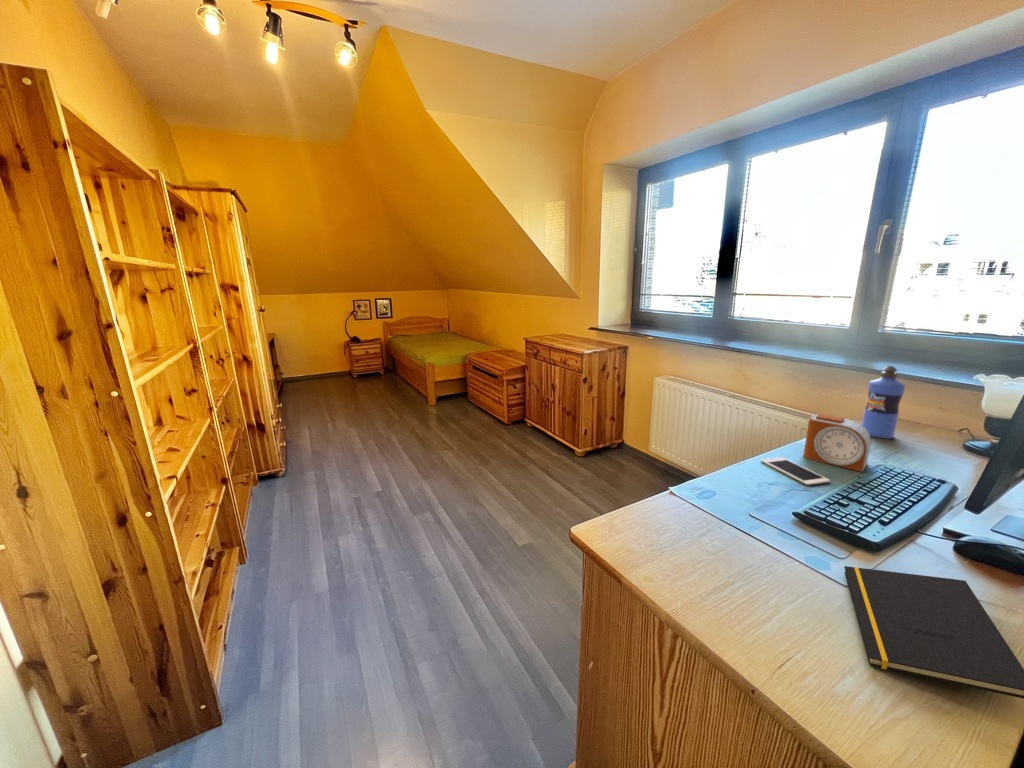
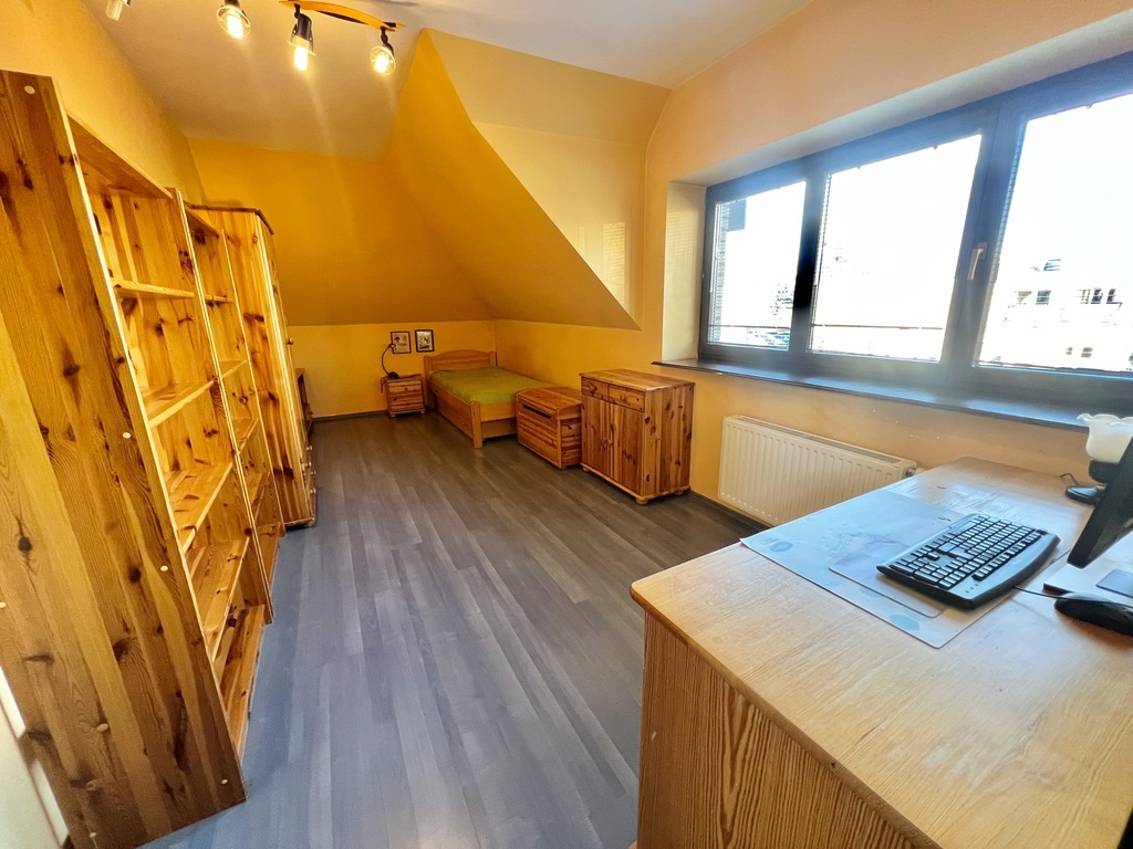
- water bottle [861,365,906,440]
- notepad [843,565,1024,700]
- alarm clock [802,413,872,473]
- cell phone [760,456,831,486]
